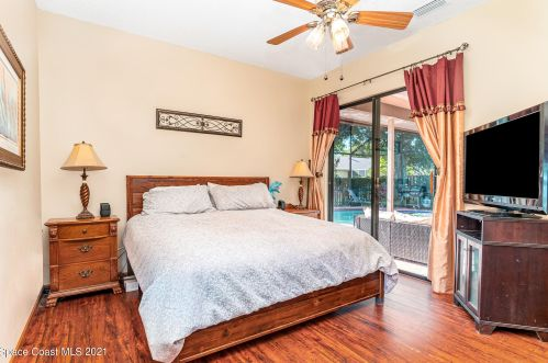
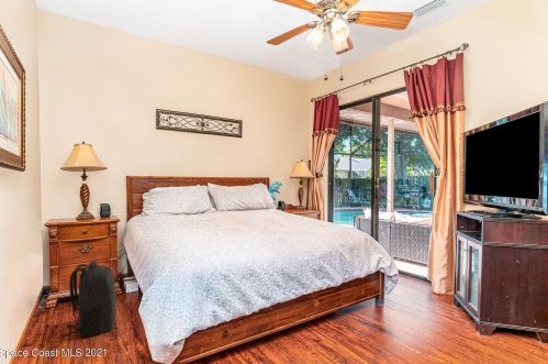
+ backpack [60,260,118,339]
